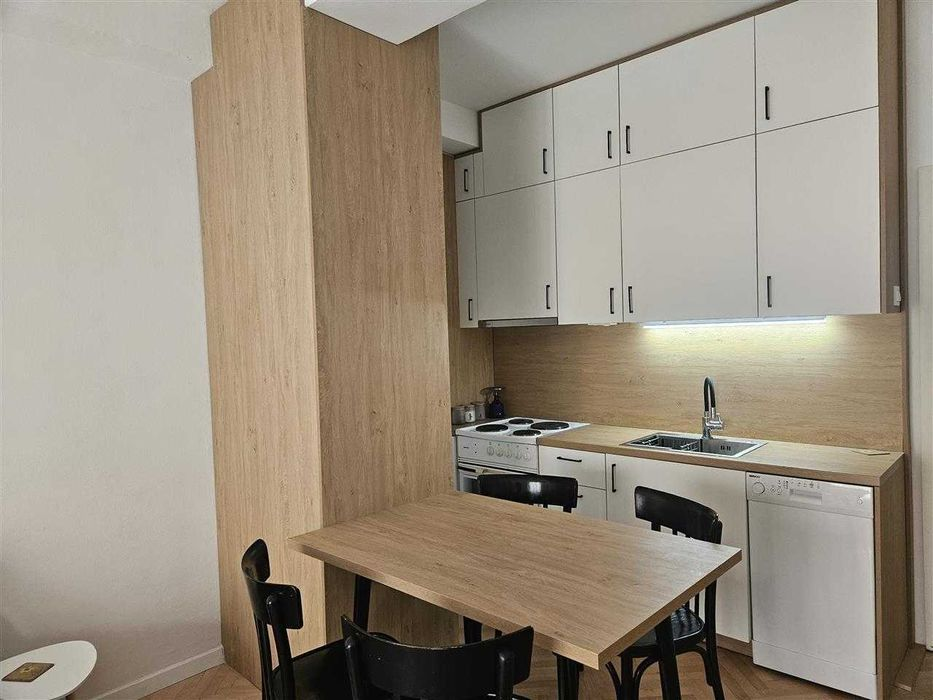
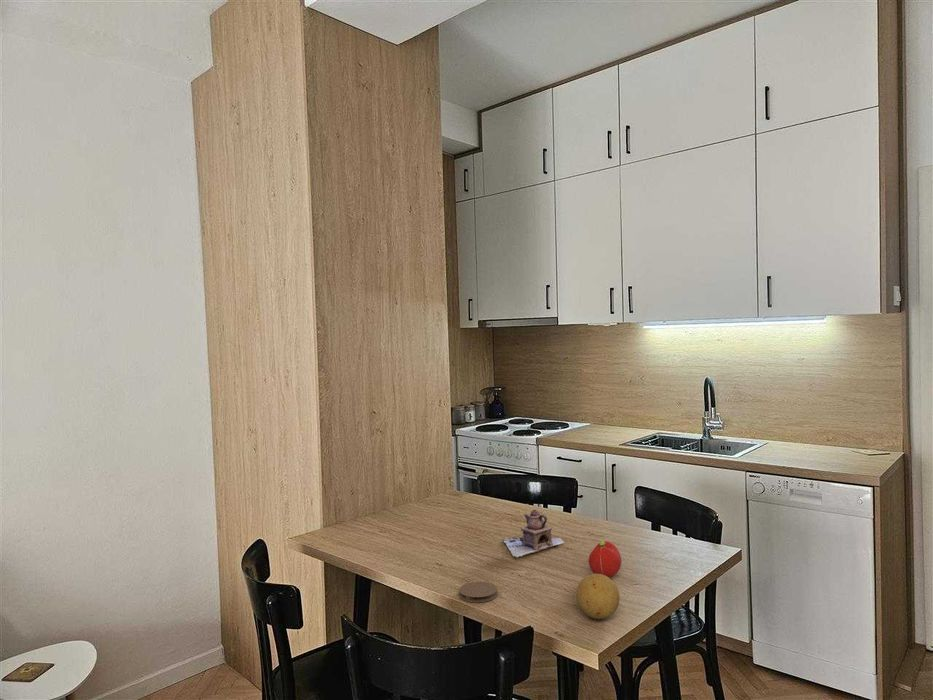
+ fruit [588,540,622,578]
+ coaster [458,581,499,603]
+ teapot [502,509,565,559]
+ fruit [575,573,621,620]
